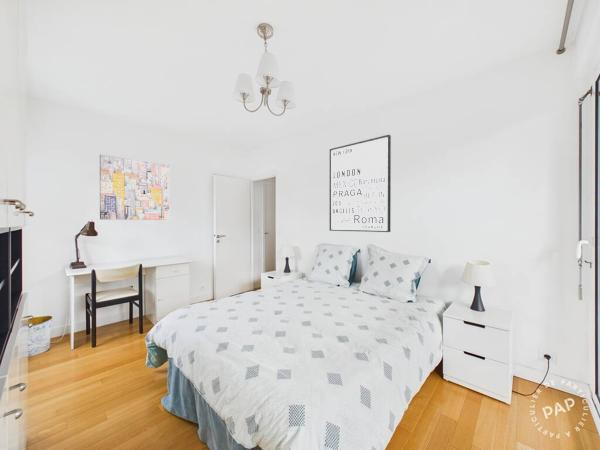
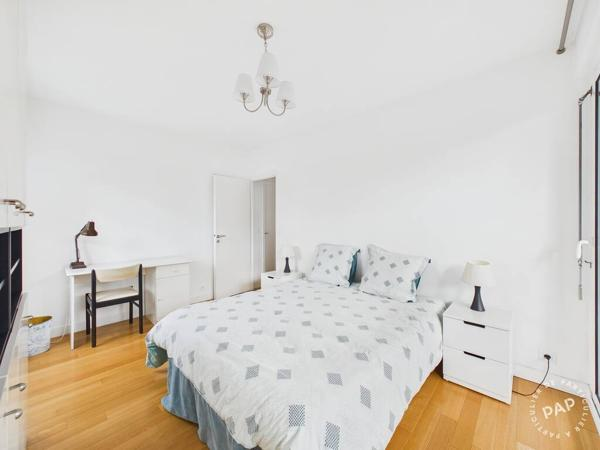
- wall art [328,134,392,233]
- wall art [99,153,170,221]
